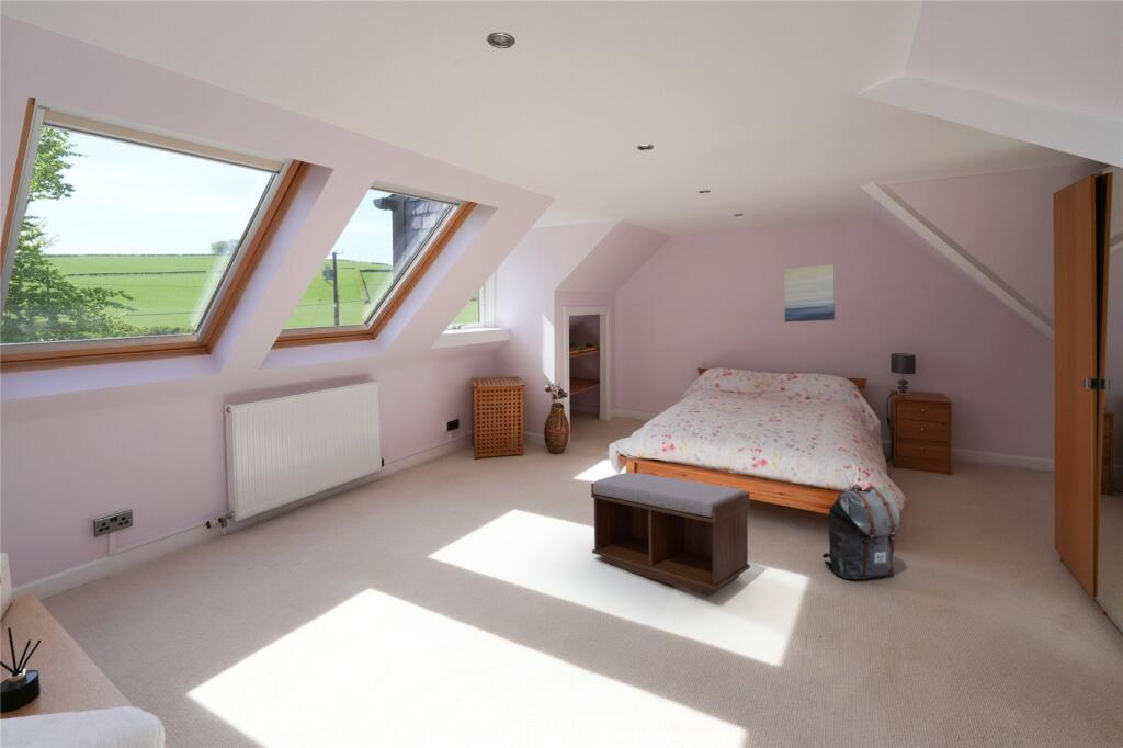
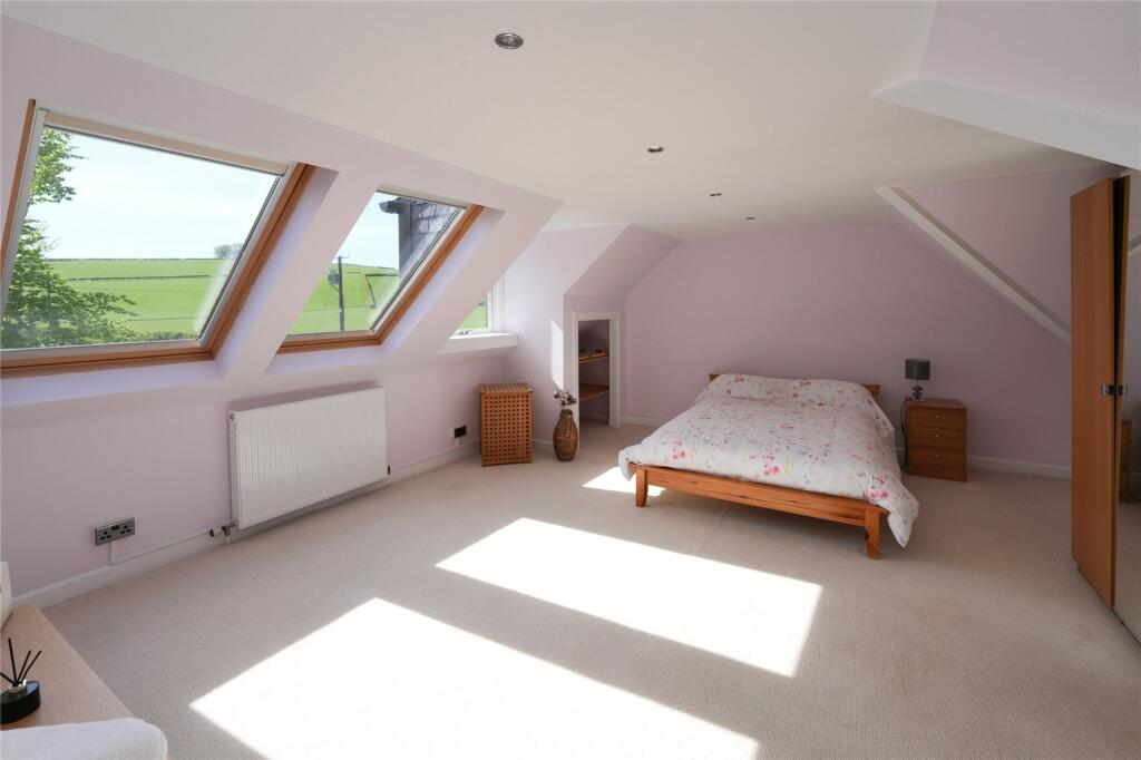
- backpack [821,483,901,580]
- bench [590,472,751,598]
- wall art [783,263,836,324]
